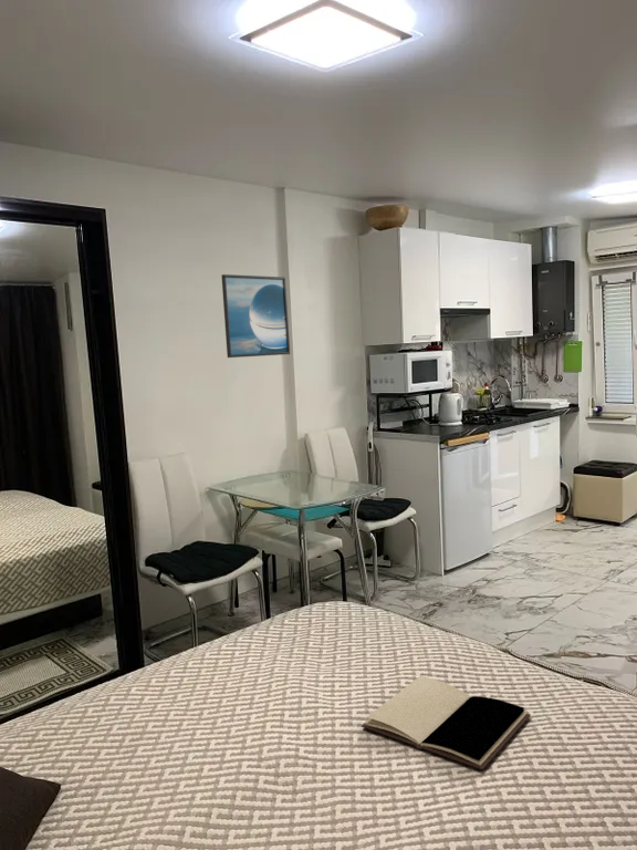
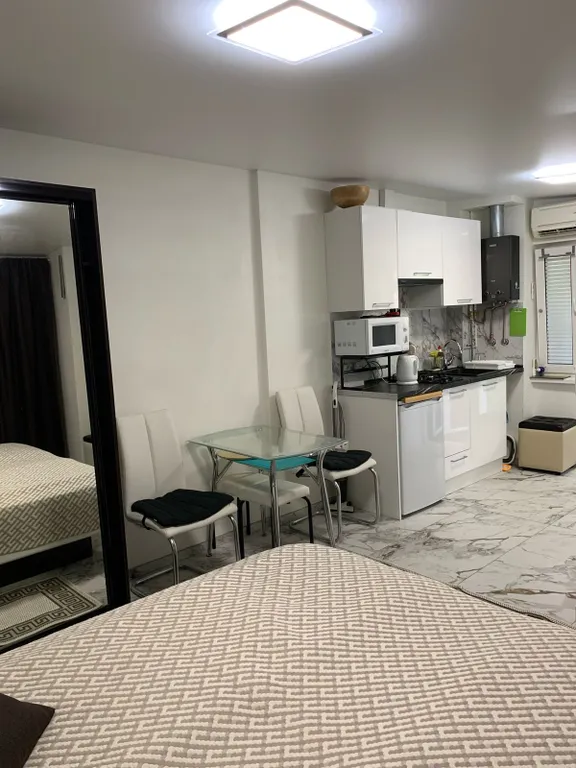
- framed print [220,273,291,359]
- book [361,675,532,771]
